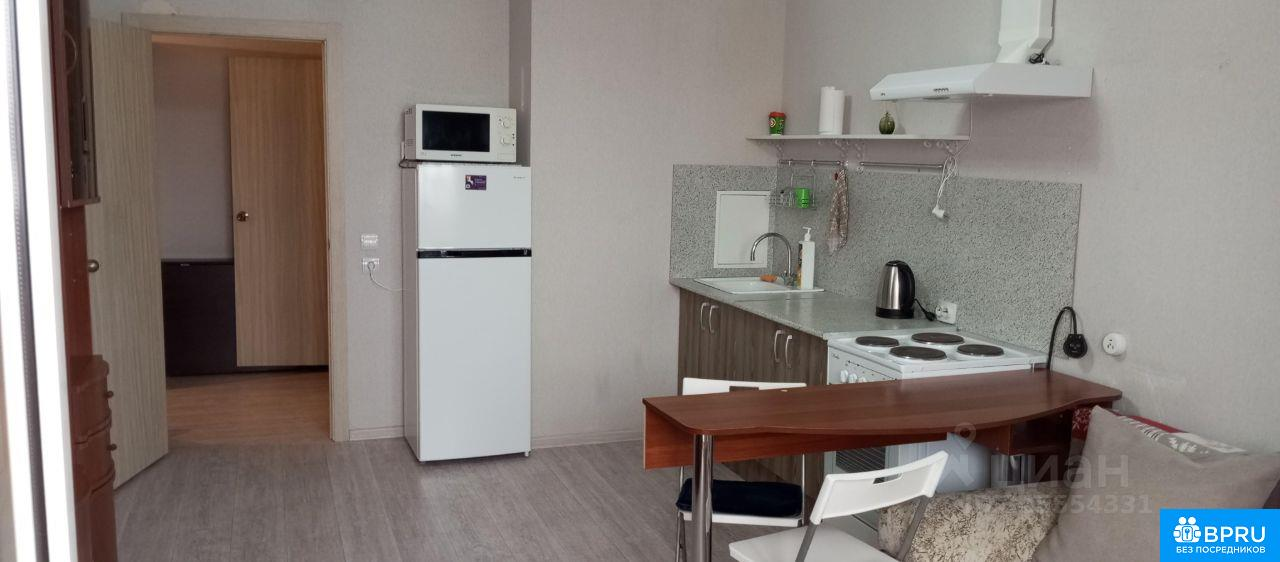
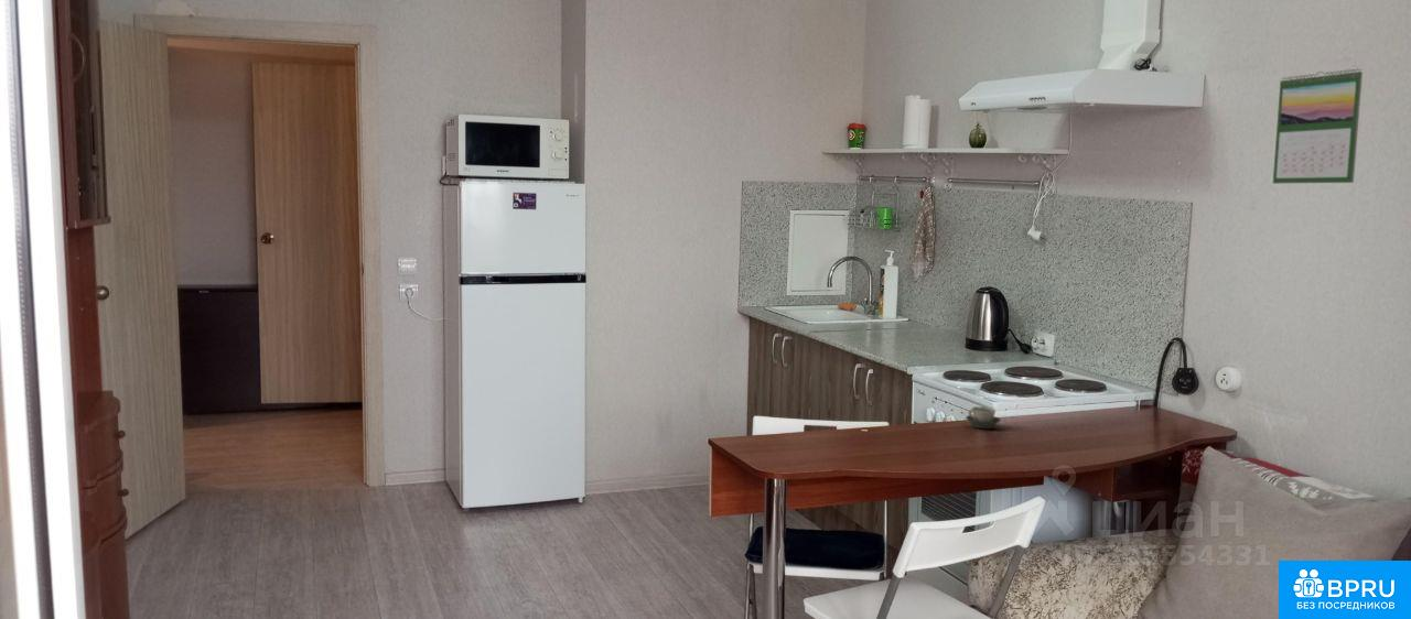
+ calendar [1272,67,1364,185]
+ cup [965,405,1002,430]
